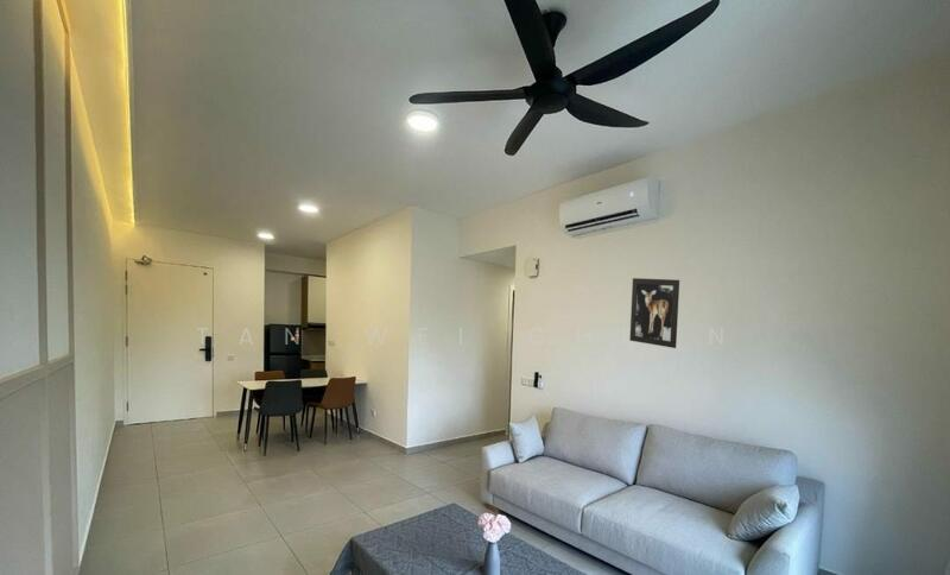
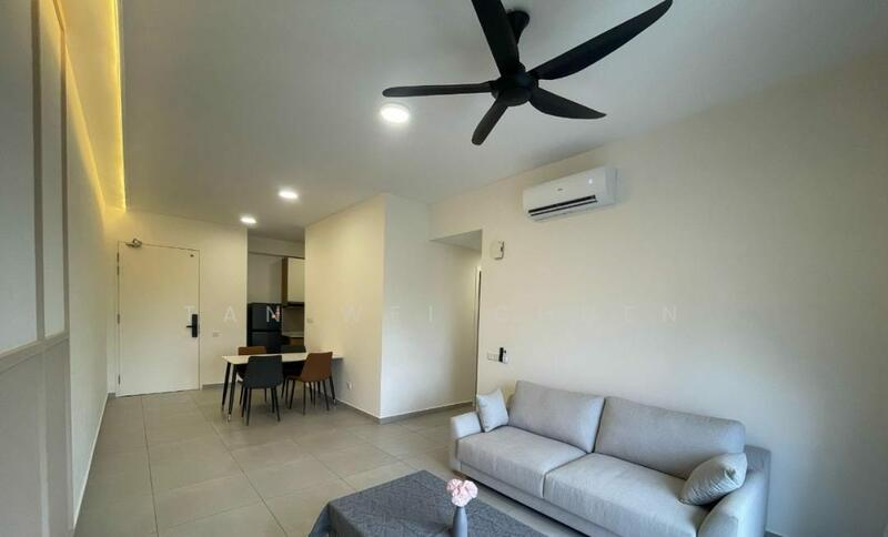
- wall art [629,277,680,349]
